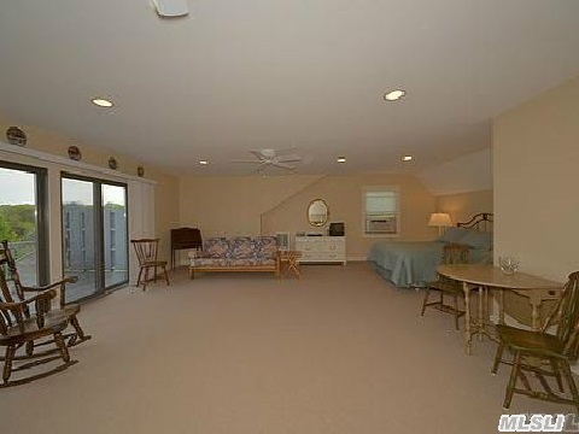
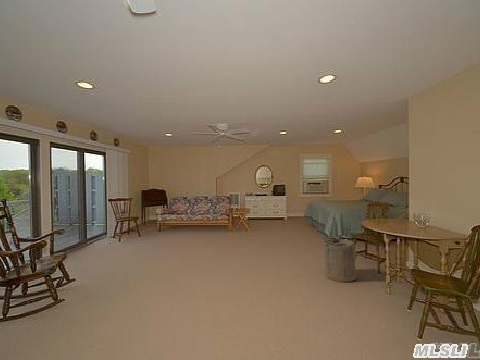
+ laundry hamper [322,237,362,283]
